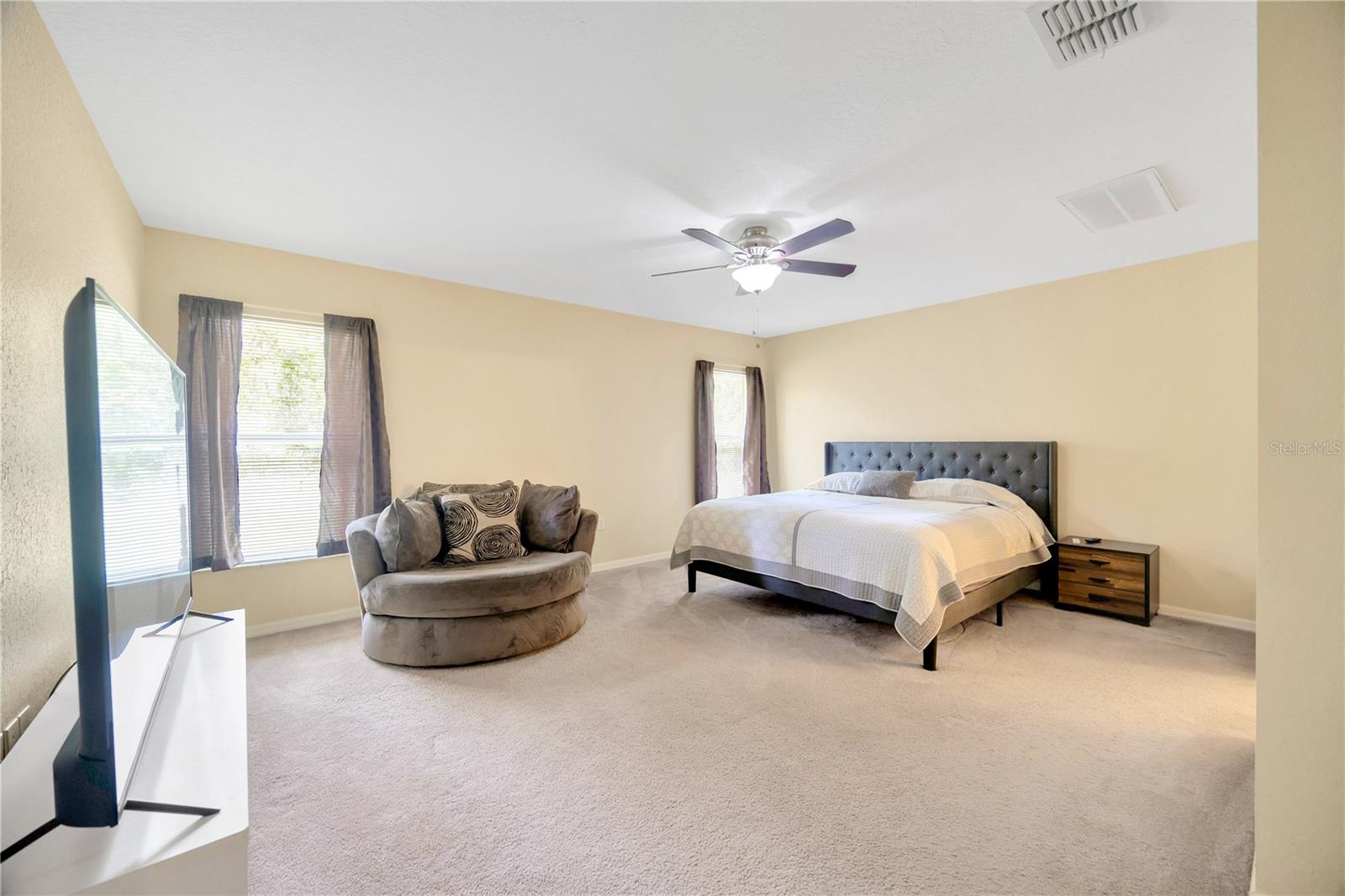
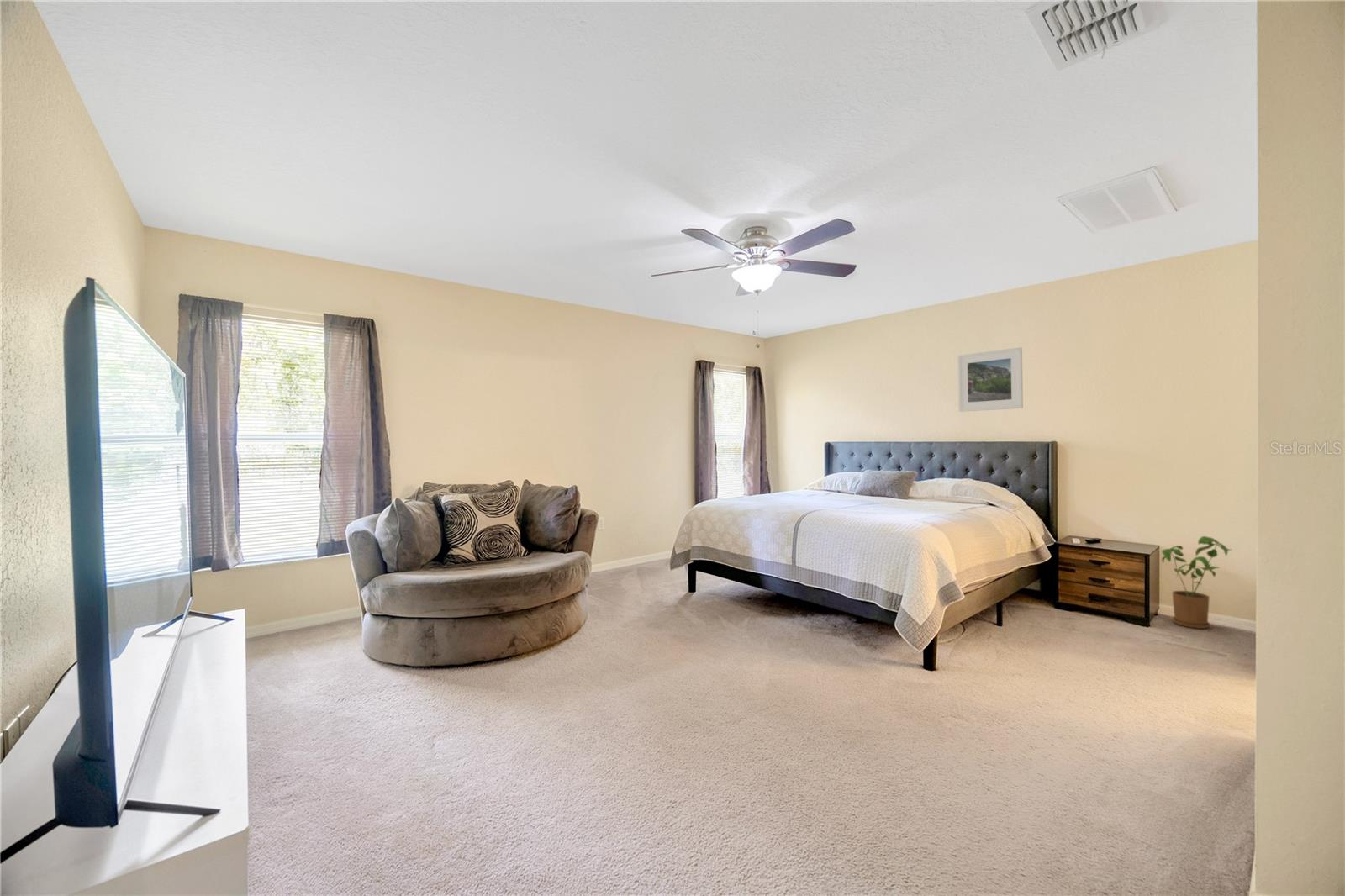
+ house plant [1161,535,1232,630]
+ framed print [957,346,1024,413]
